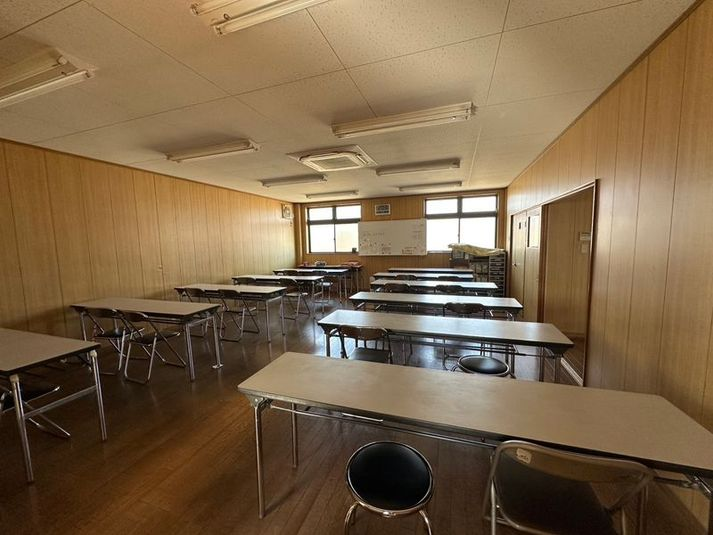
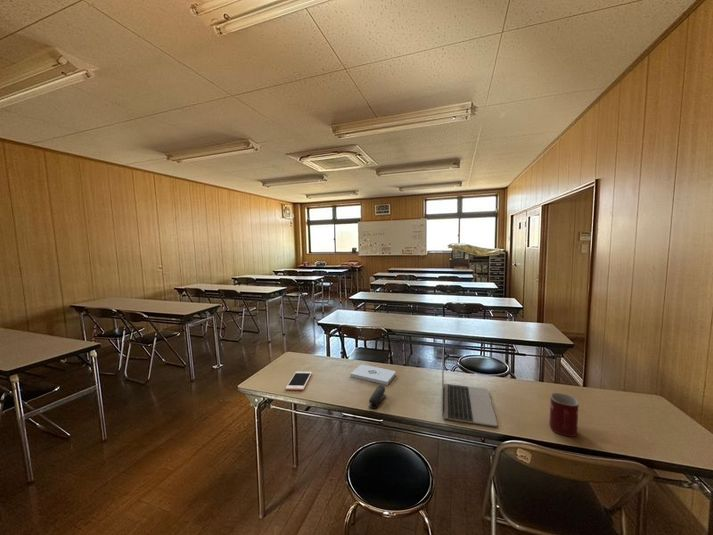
+ laptop [441,345,498,428]
+ mug [548,392,580,438]
+ notepad [349,364,397,386]
+ stapler [368,384,386,409]
+ cell phone [285,371,313,391]
